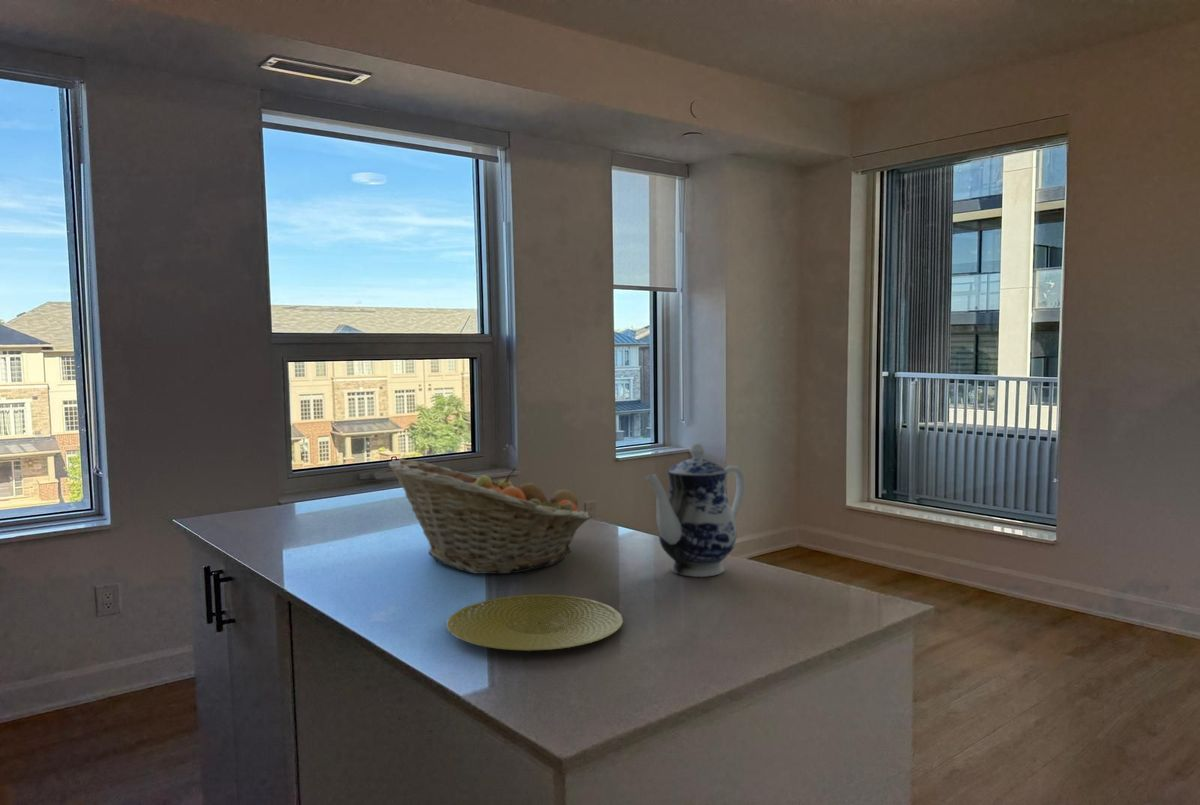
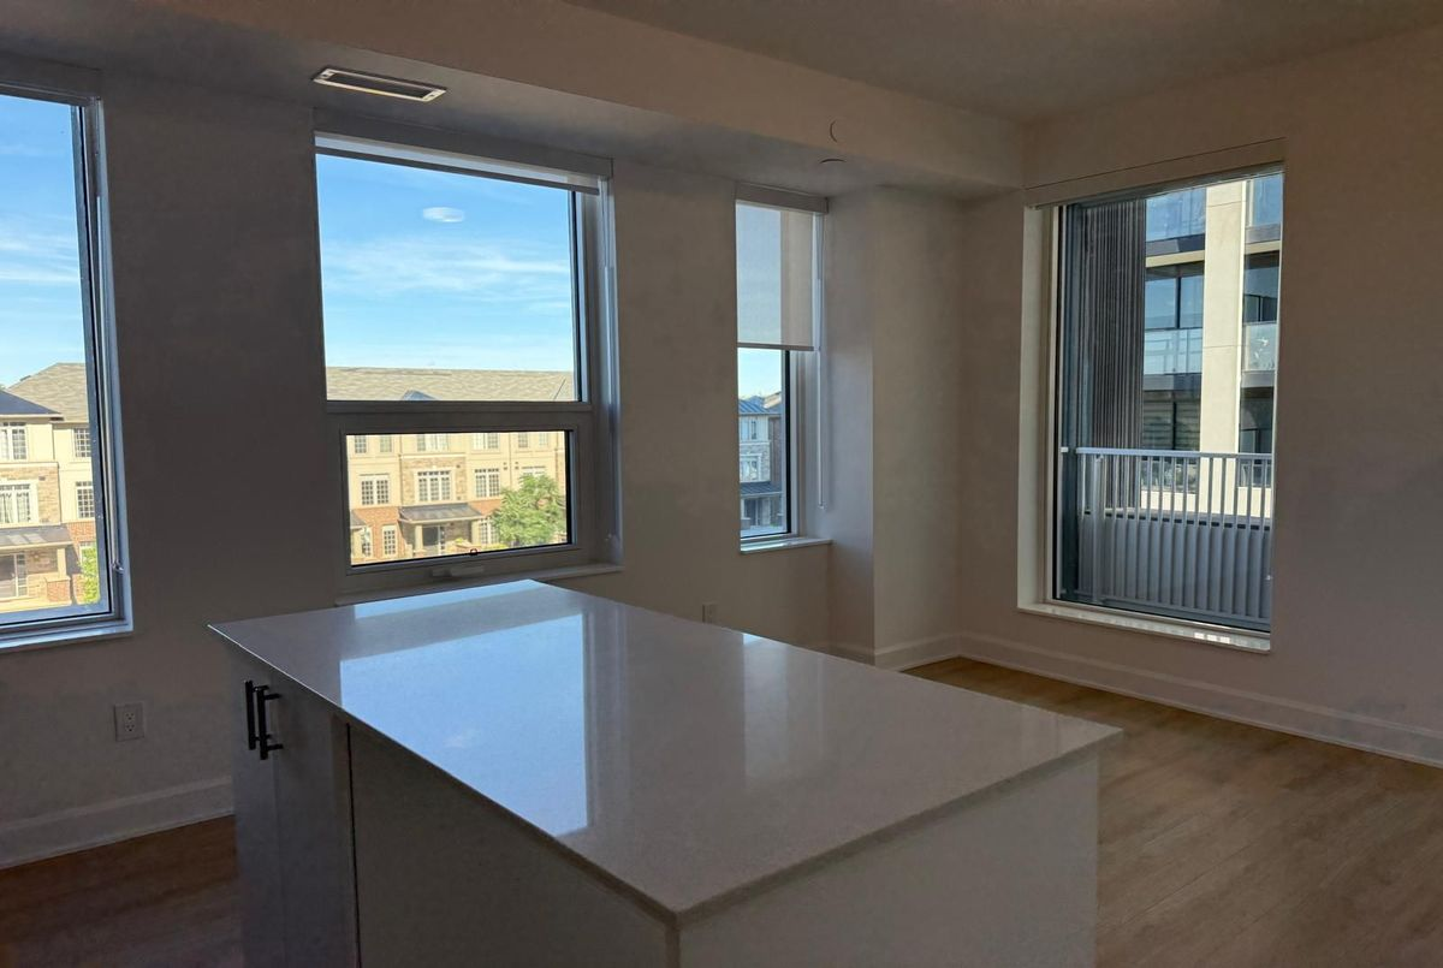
- teapot [645,442,746,578]
- fruit basket [388,458,591,575]
- plate [446,594,624,652]
